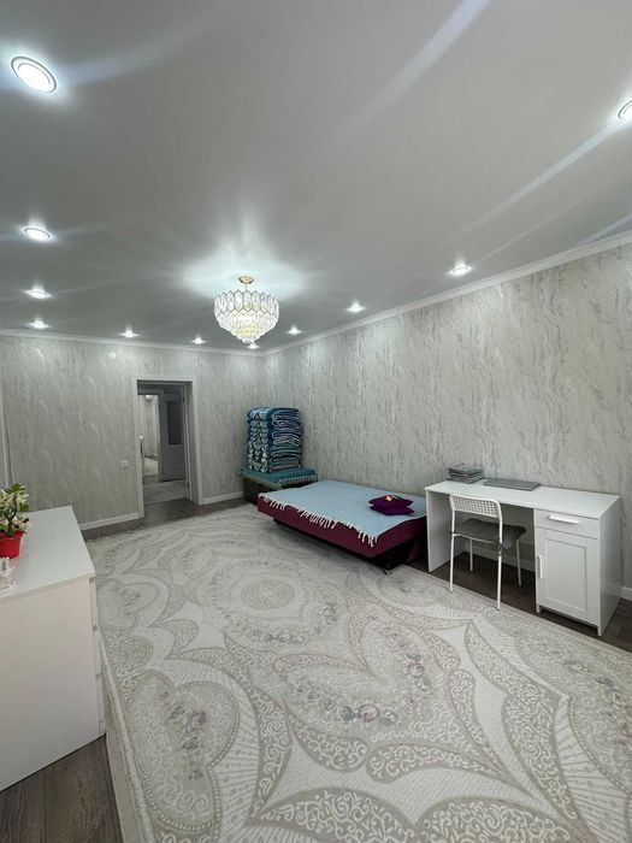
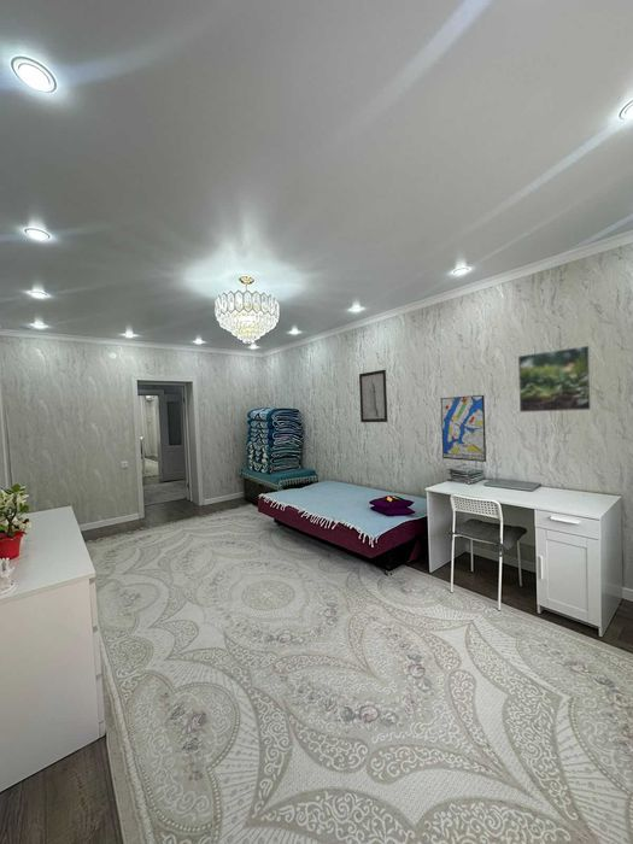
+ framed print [517,344,593,414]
+ wall art [358,369,388,423]
+ wall art [440,394,487,463]
